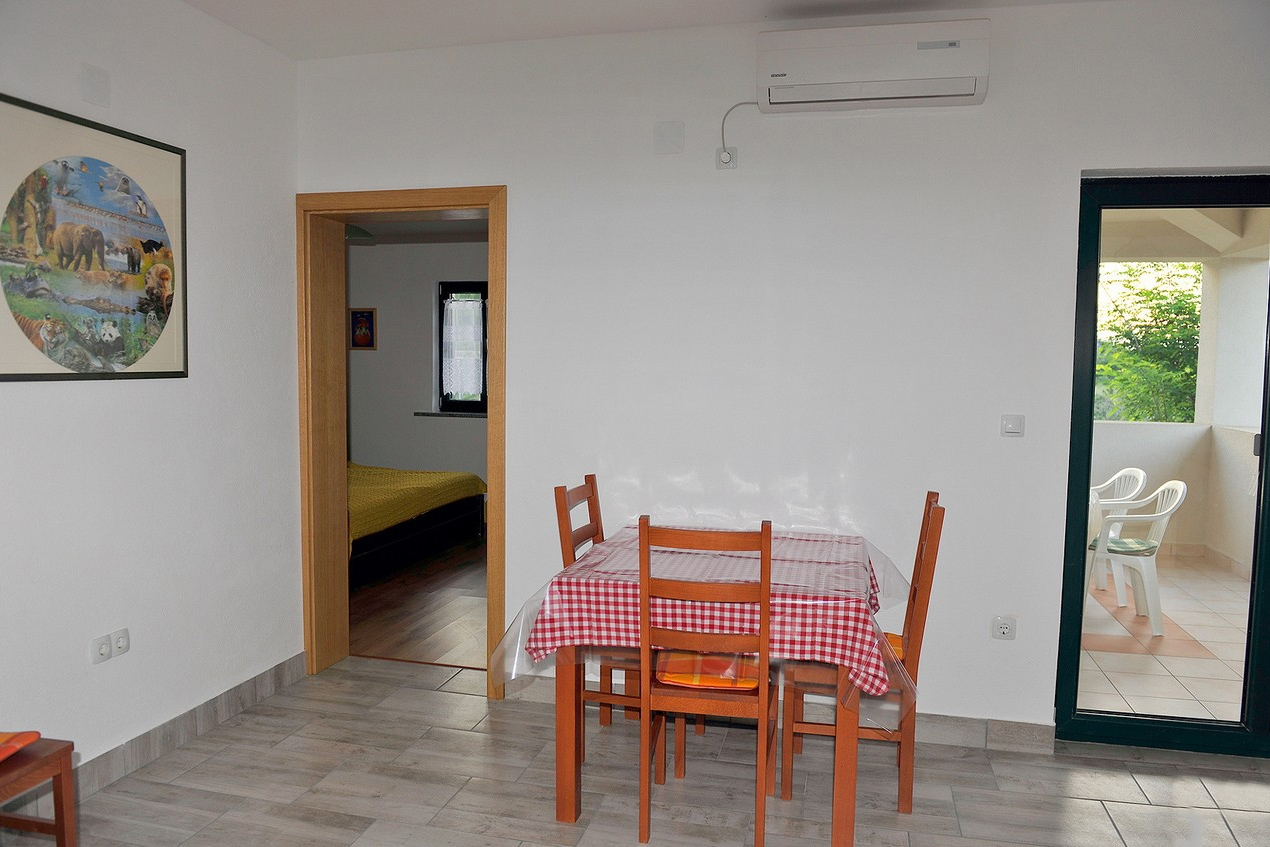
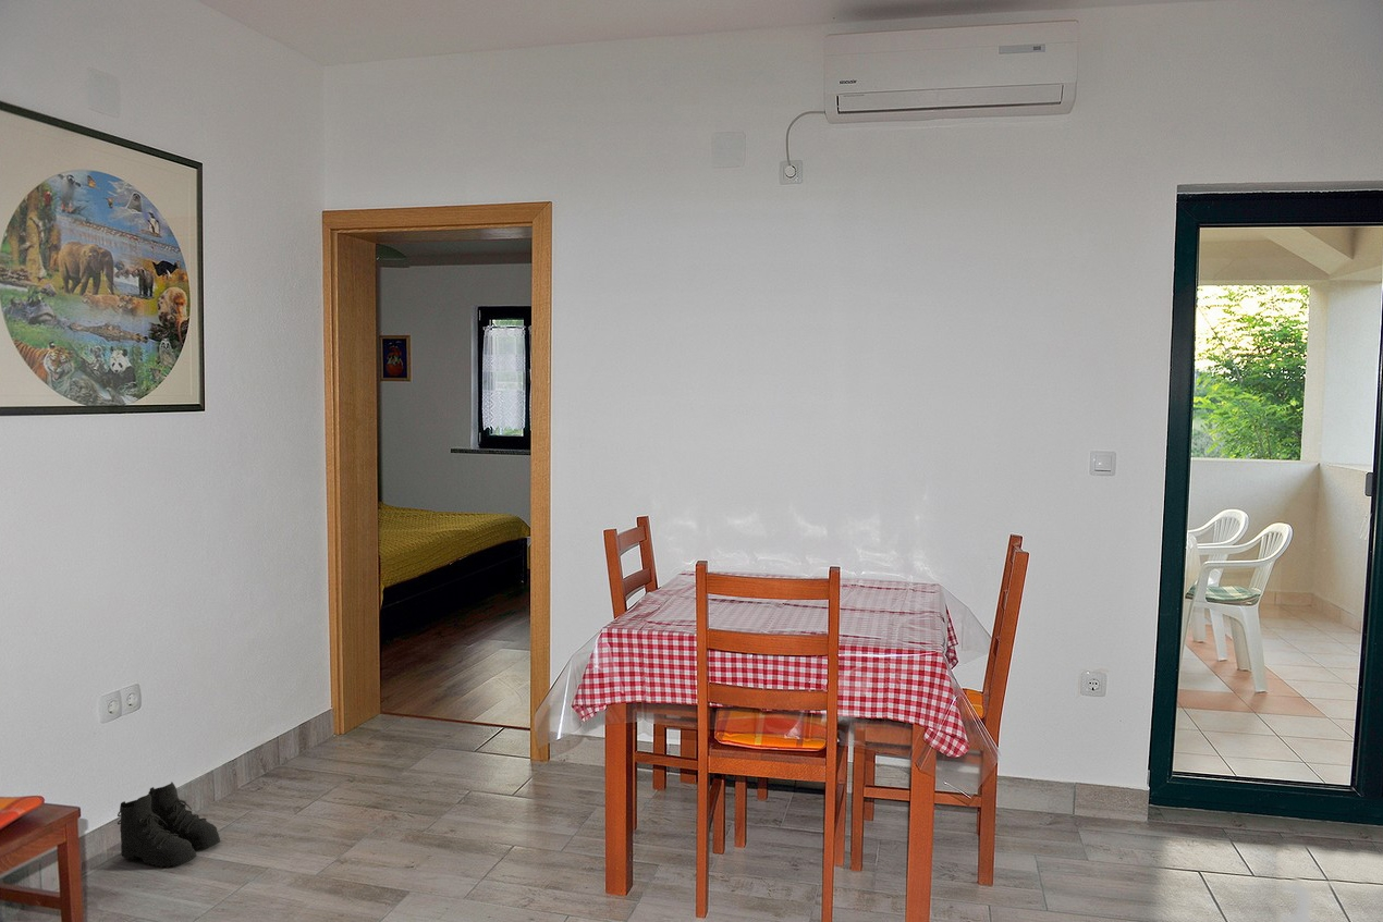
+ boots [117,780,221,869]
